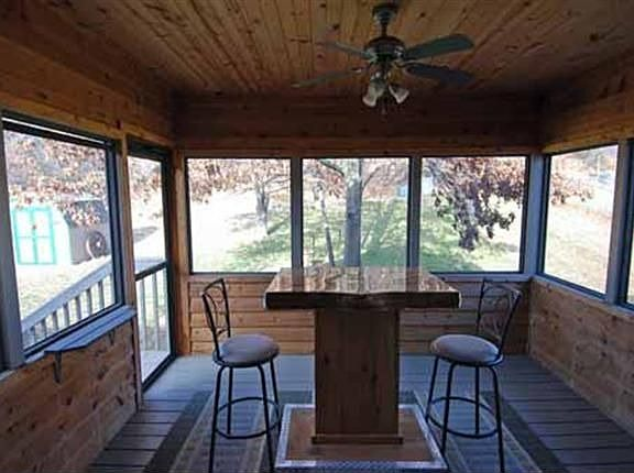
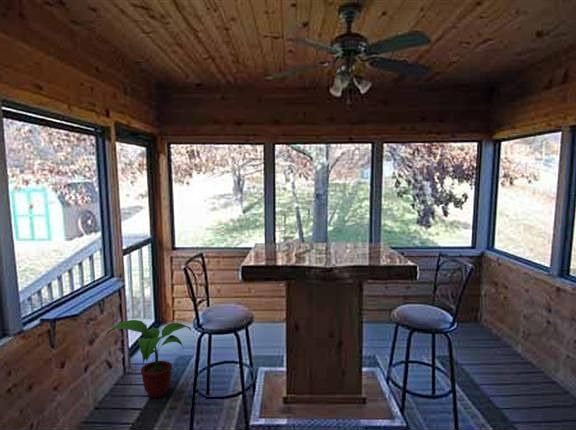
+ potted plant [105,319,192,399]
